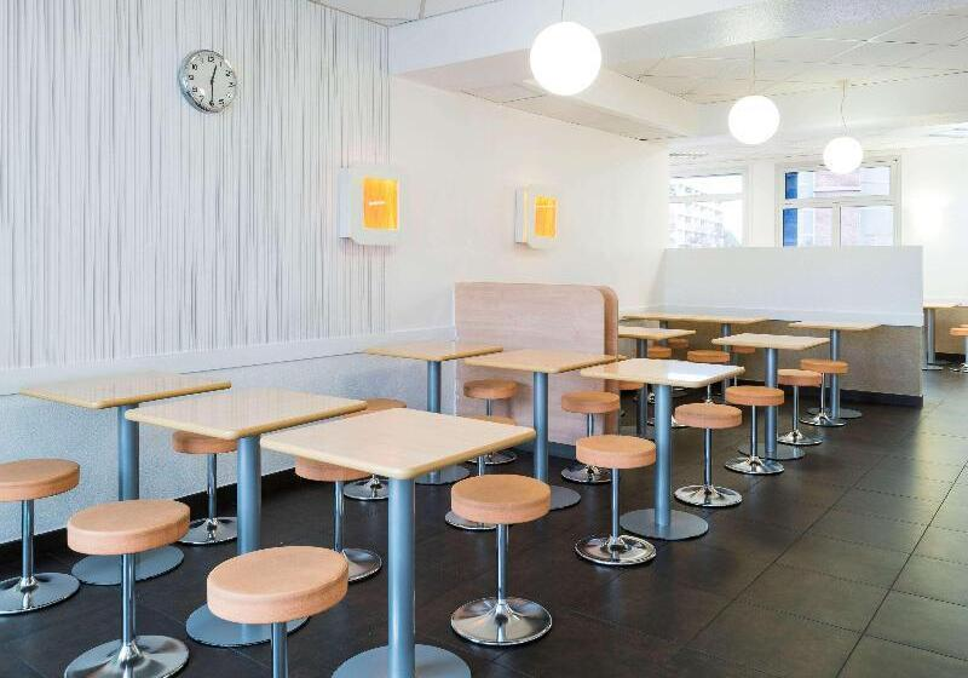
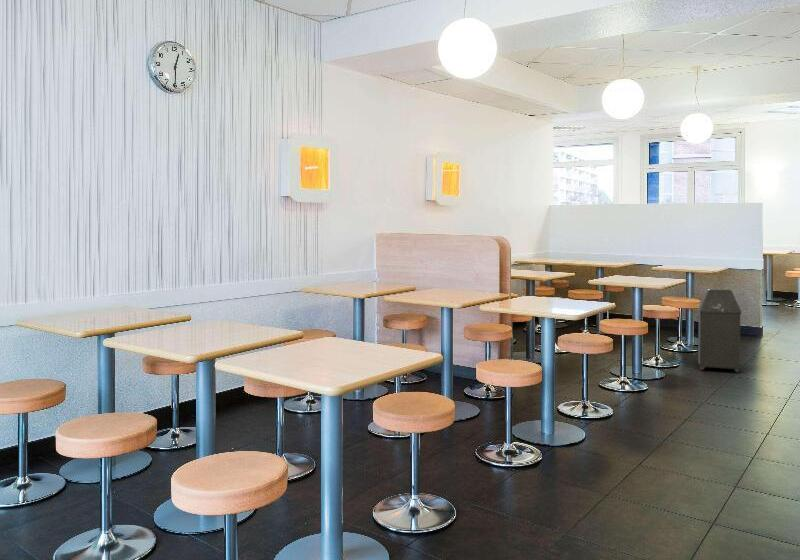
+ trash can [697,288,742,373]
